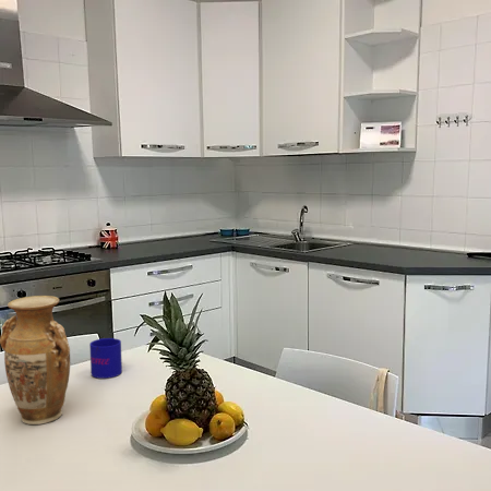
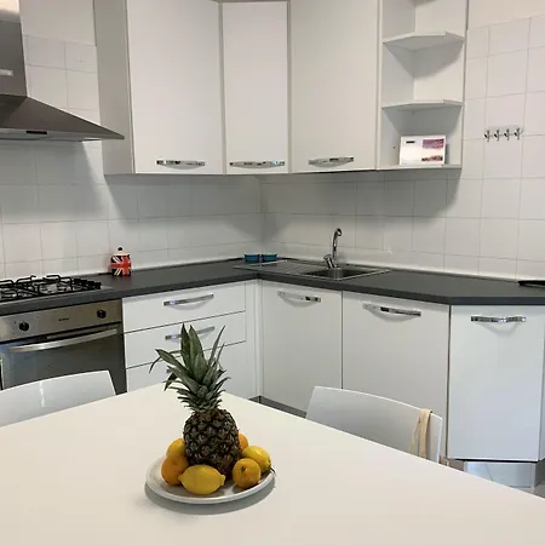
- mug [88,337,123,380]
- vase [0,295,71,426]
